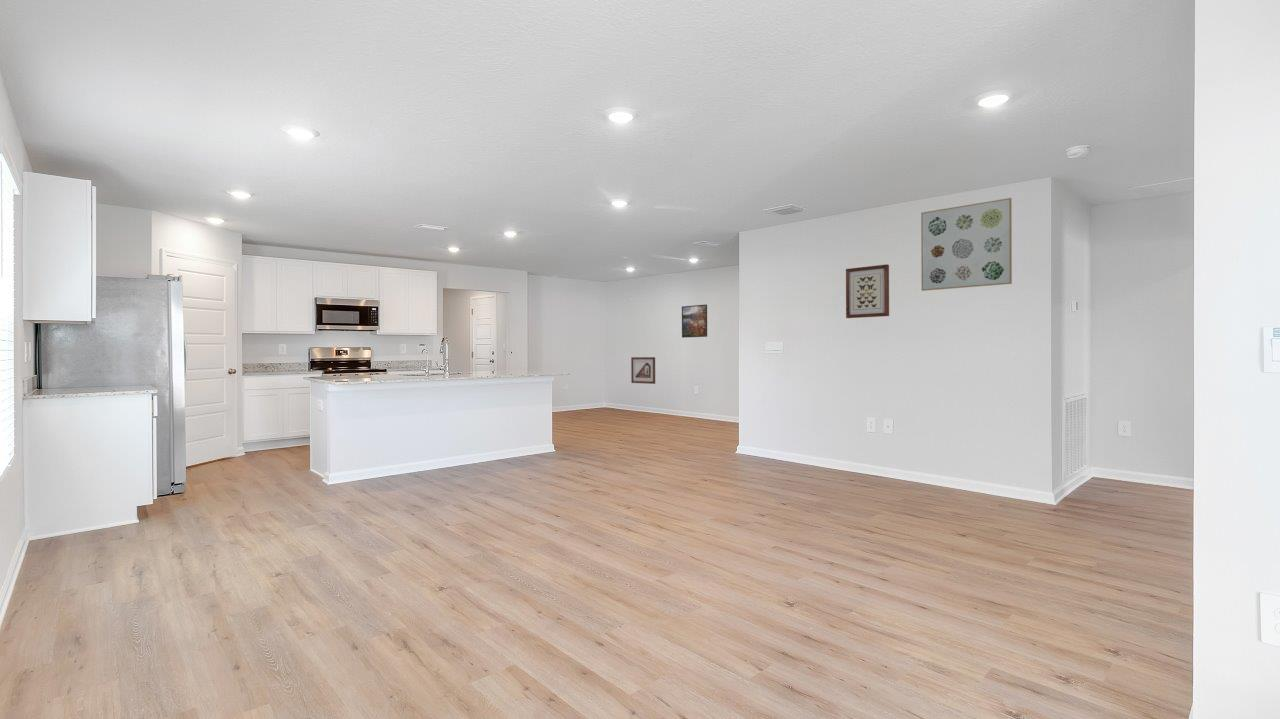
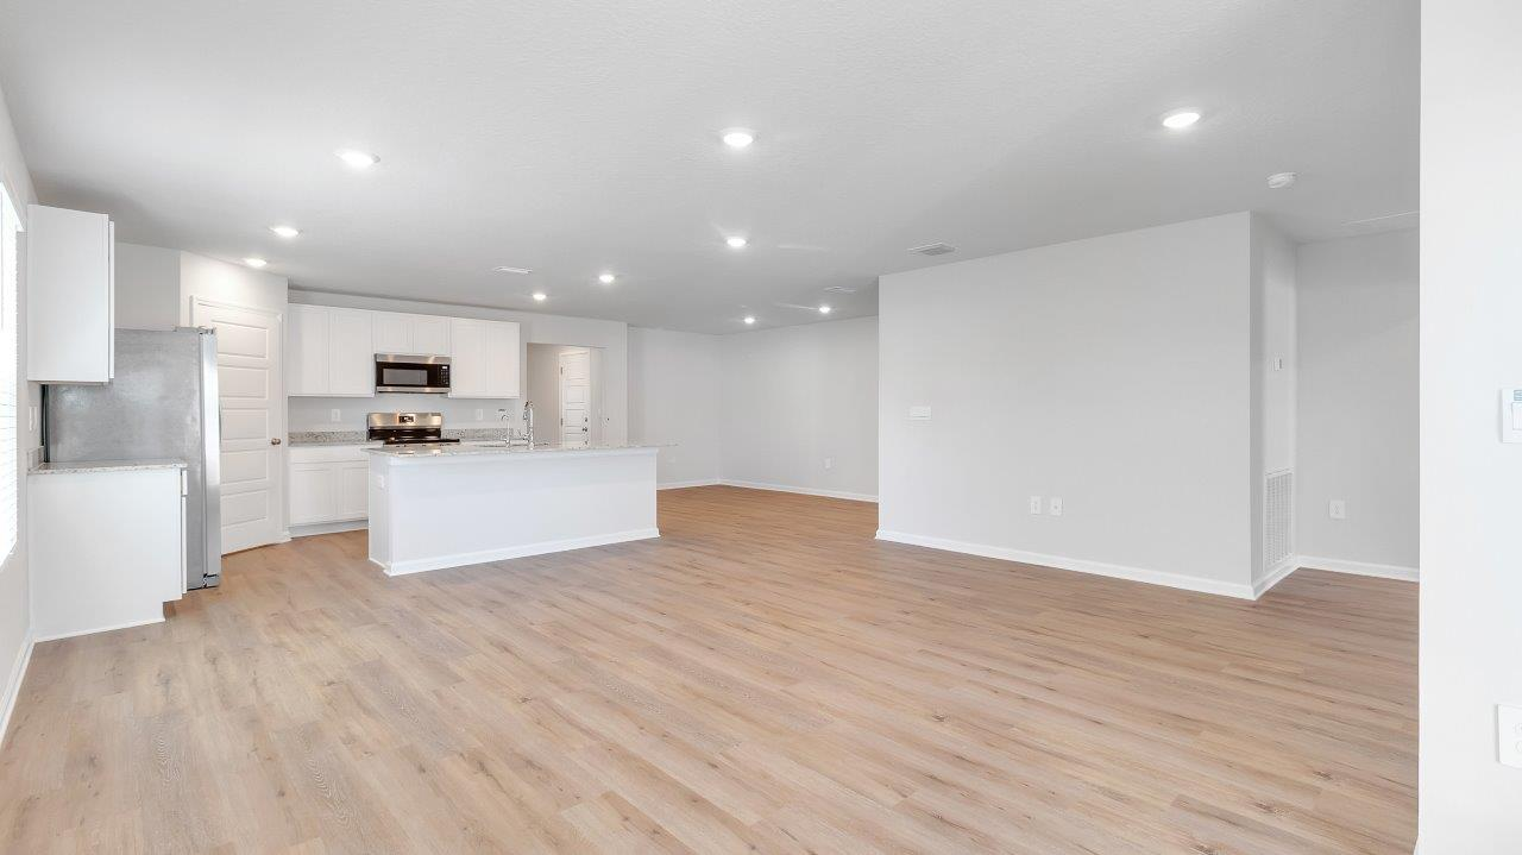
- wall art [845,263,890,319]
- wall art [920,197,1013,292]
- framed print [681,303,708,339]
- picture frame [630,356,656,385]
